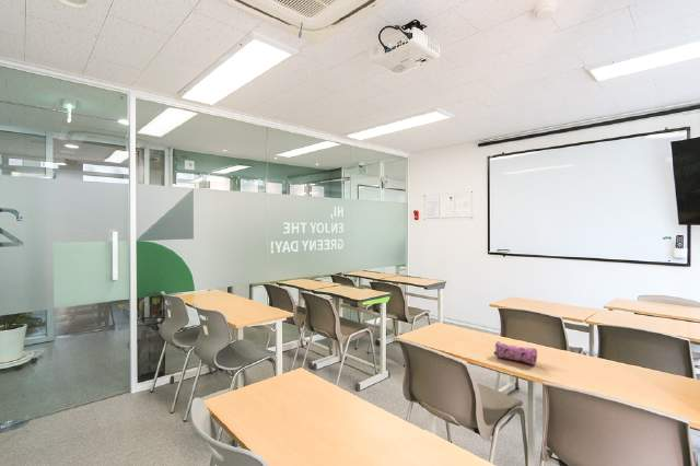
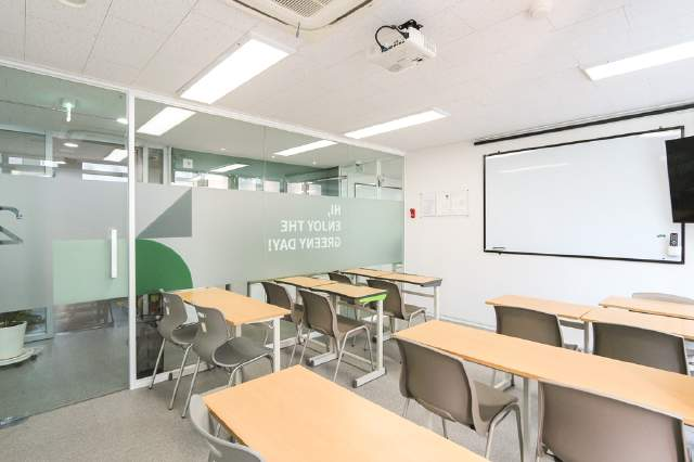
- pencil case [493,340,538,365]
